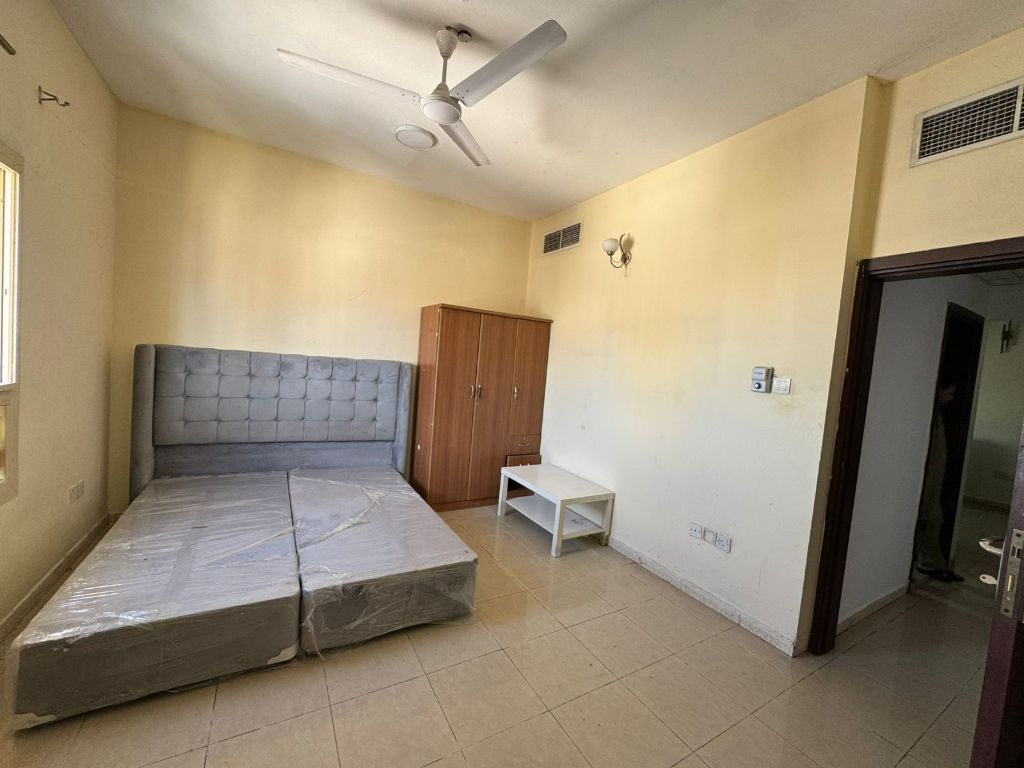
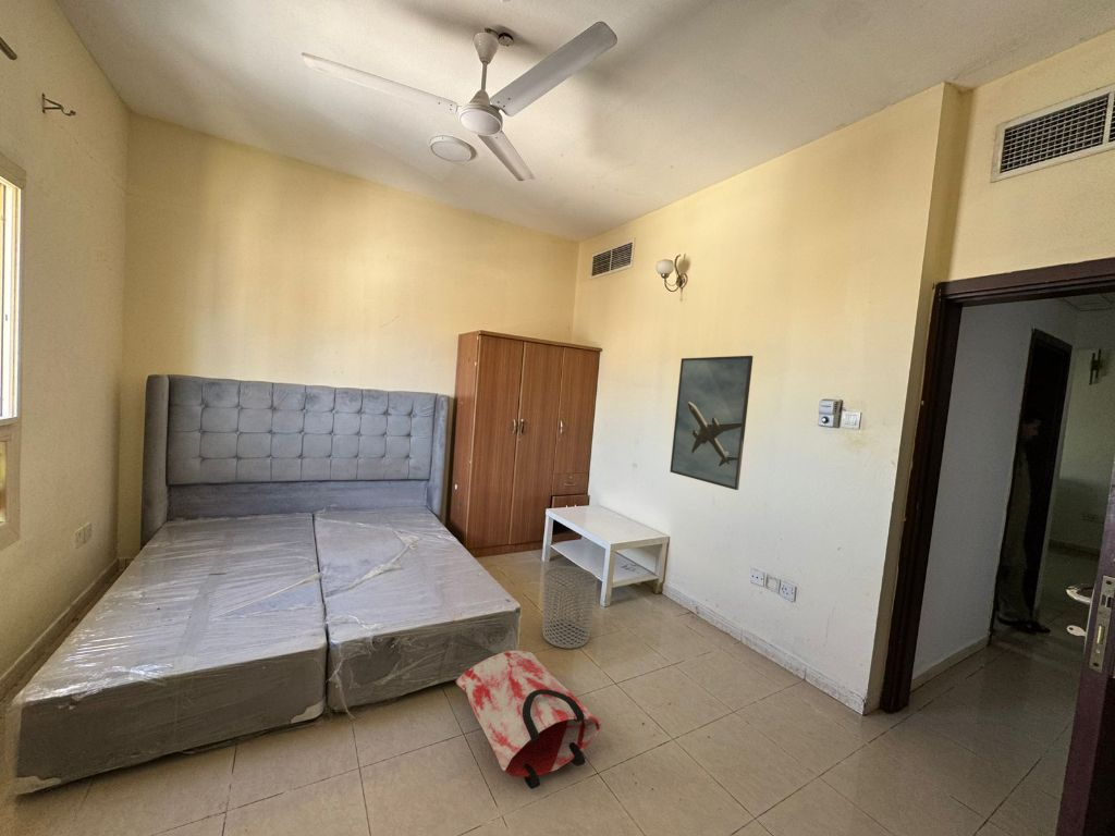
+ waste bin [541,565,598,650]
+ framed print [669,355,755,491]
+ bag [455,649,602,790]
